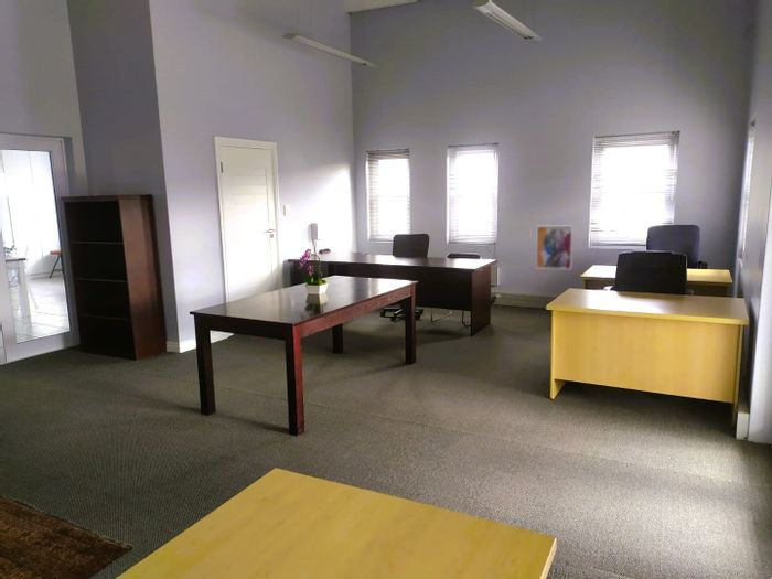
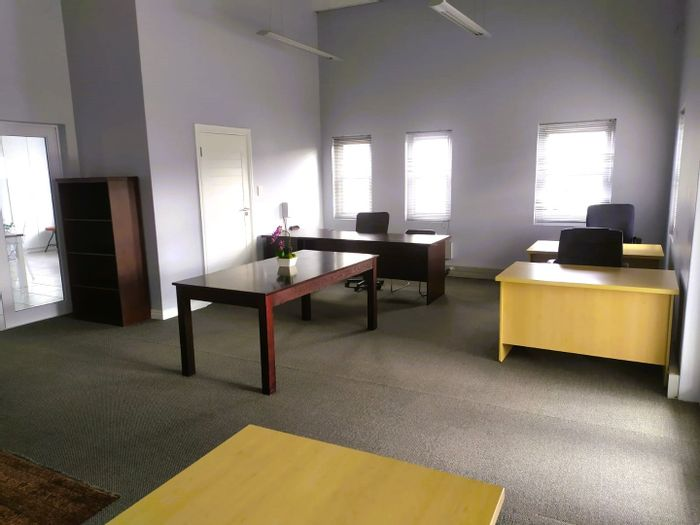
- wall art [535,225,573,270]
